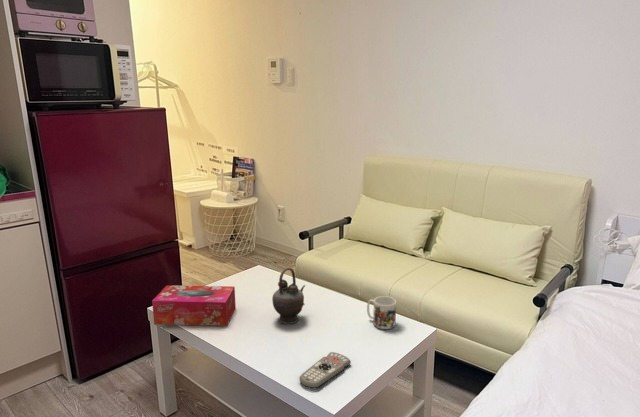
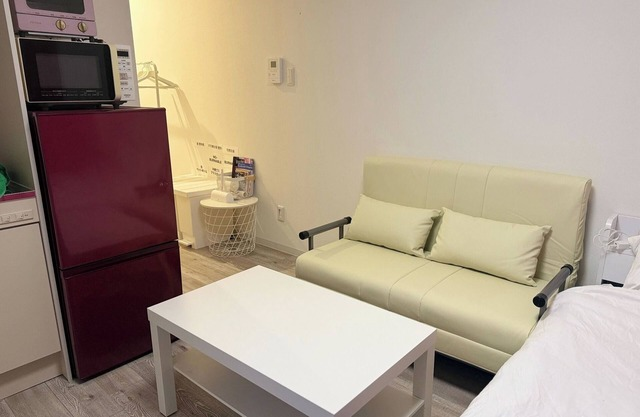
- remote control [298,351,352,389]
- tissue box [151,284,237,327]
- mug [366,295,397,330]
- teapot [271,267,306,325]
